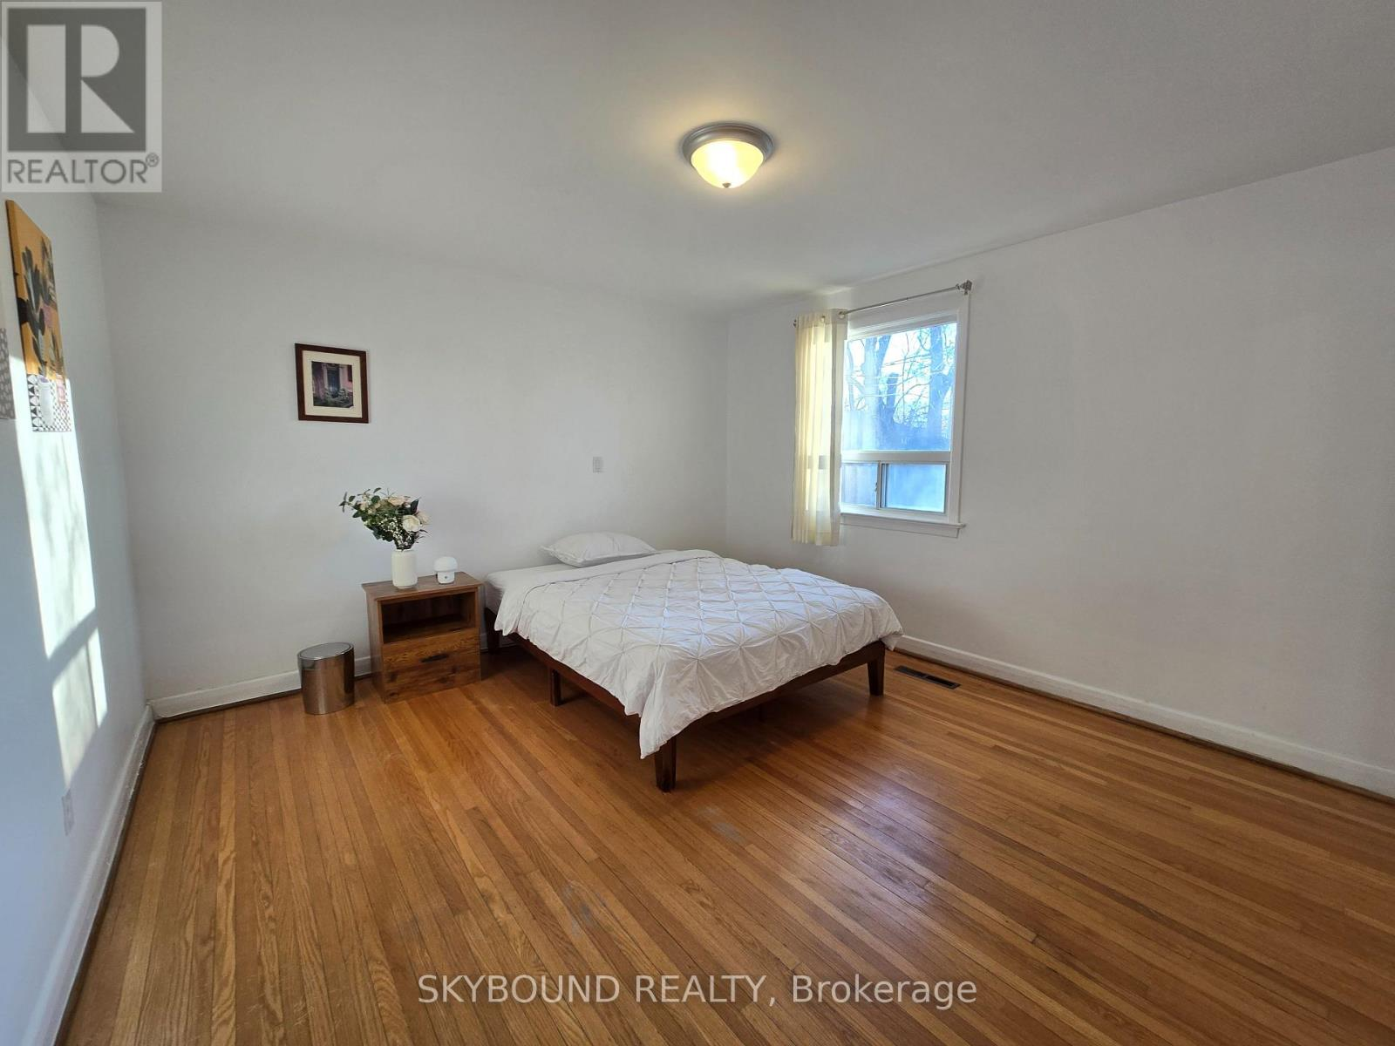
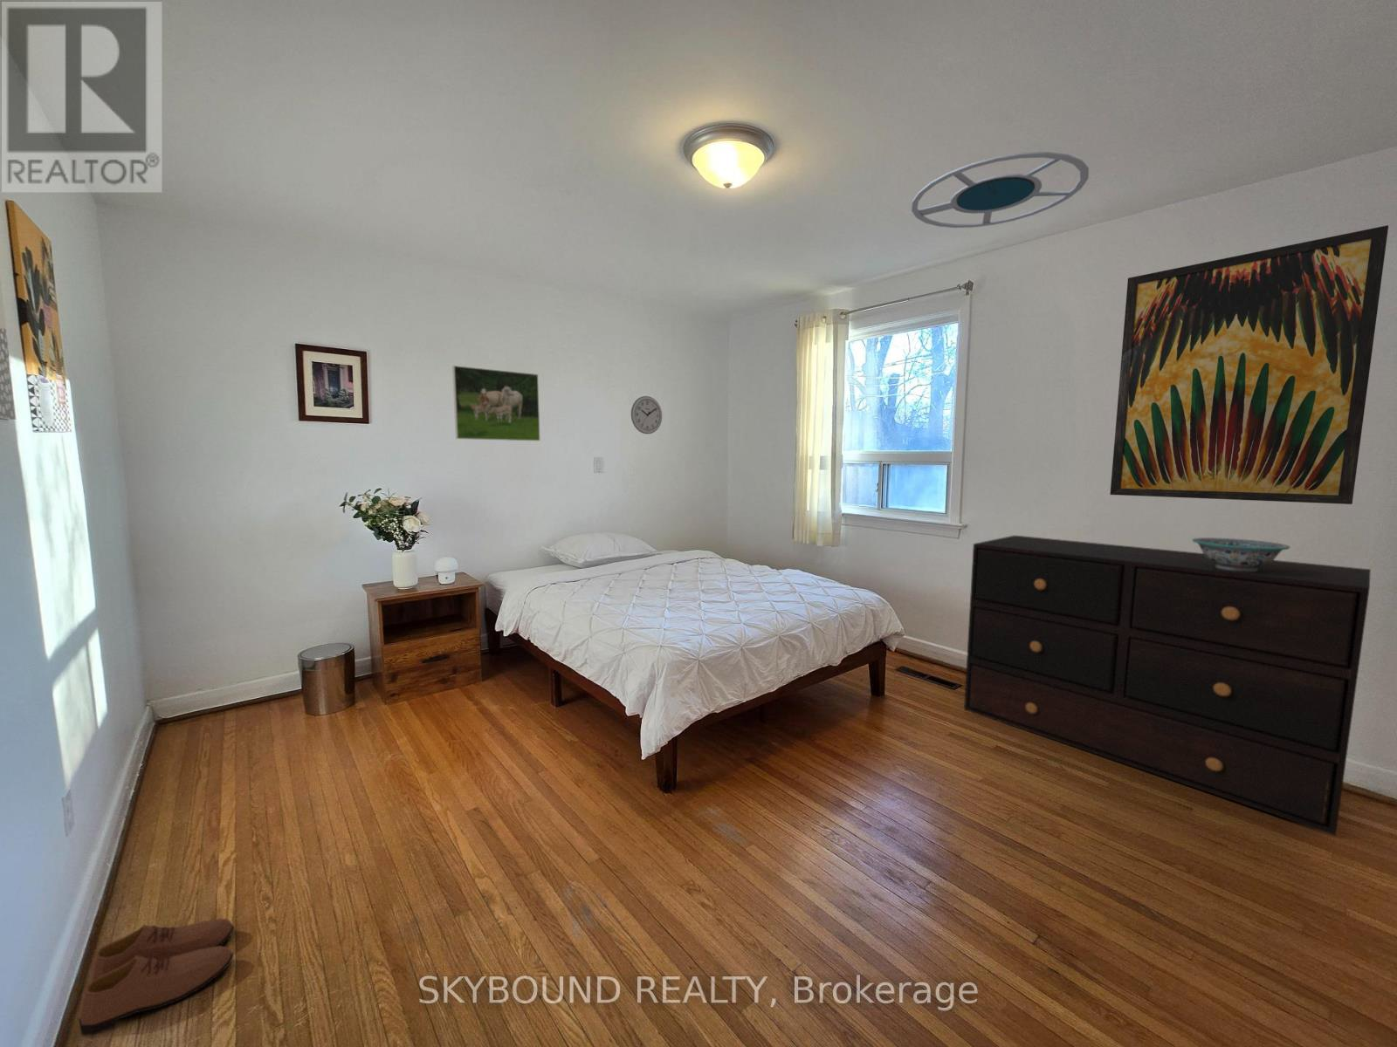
+ wall clock [630,395,662,434]
+ decorative bowl [1191,537,1290,572]
+ wall art [1109,224,1389,505]
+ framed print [451,365,540,441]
+ dresser [964,534,1372,836]
+ ceiling lamp [911,151,1090,229]
+ shoe [78,918,235,1036]
